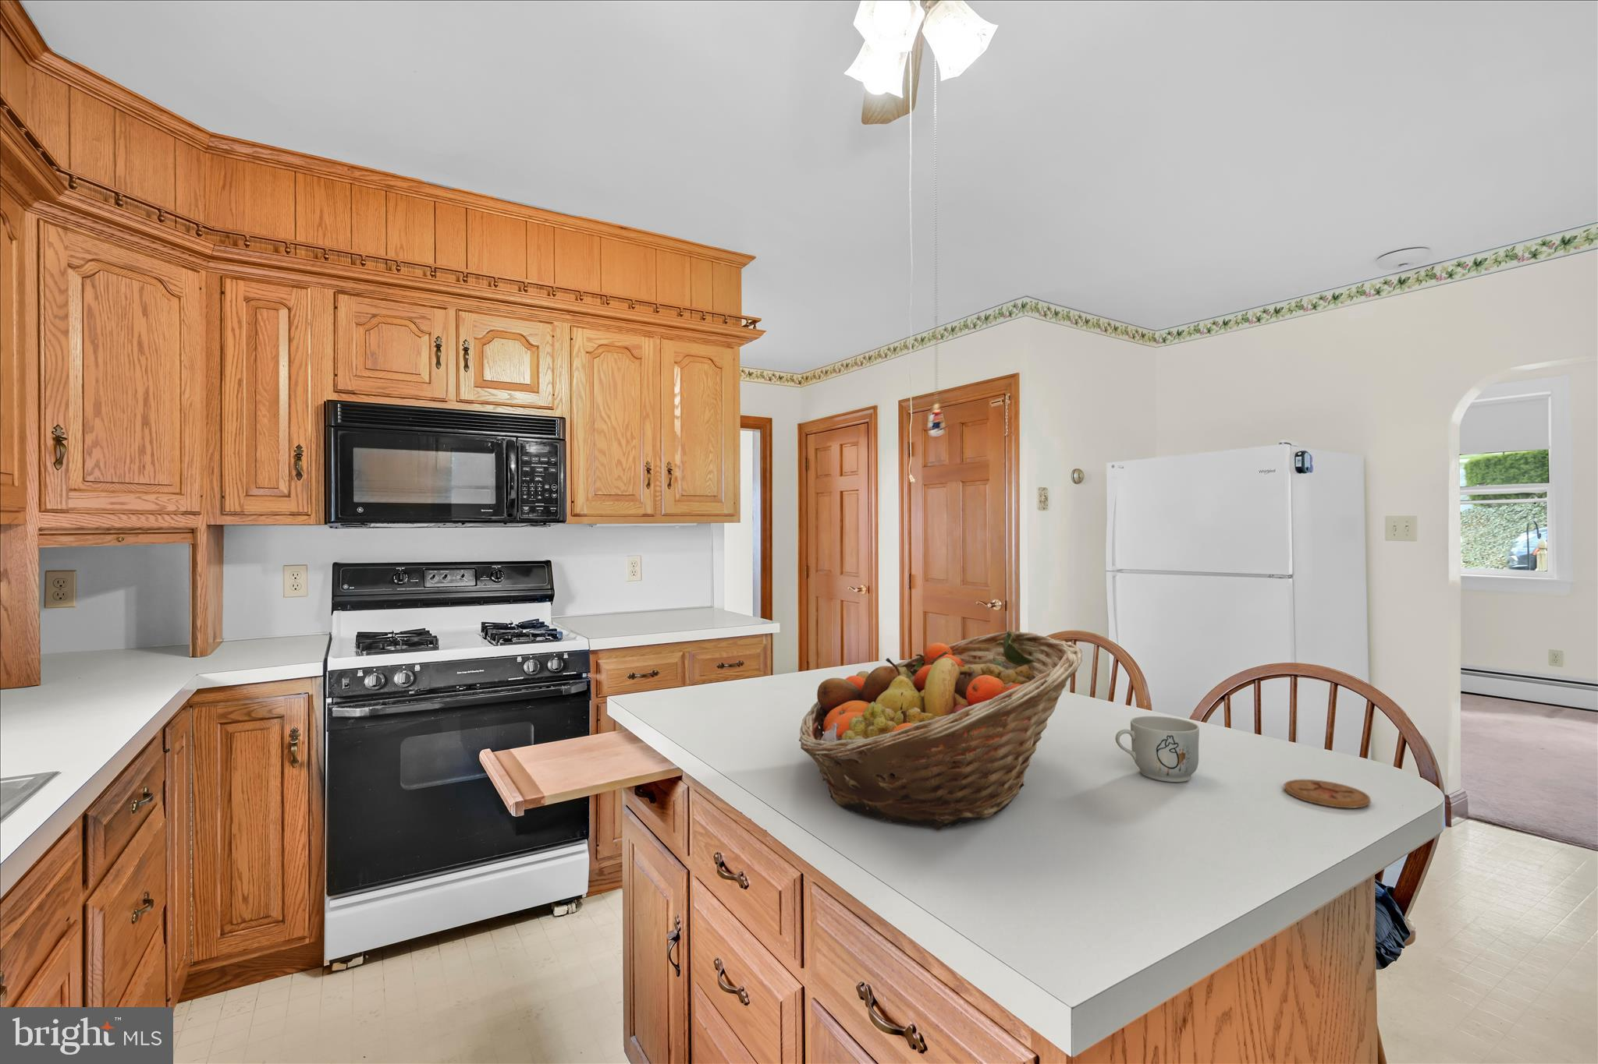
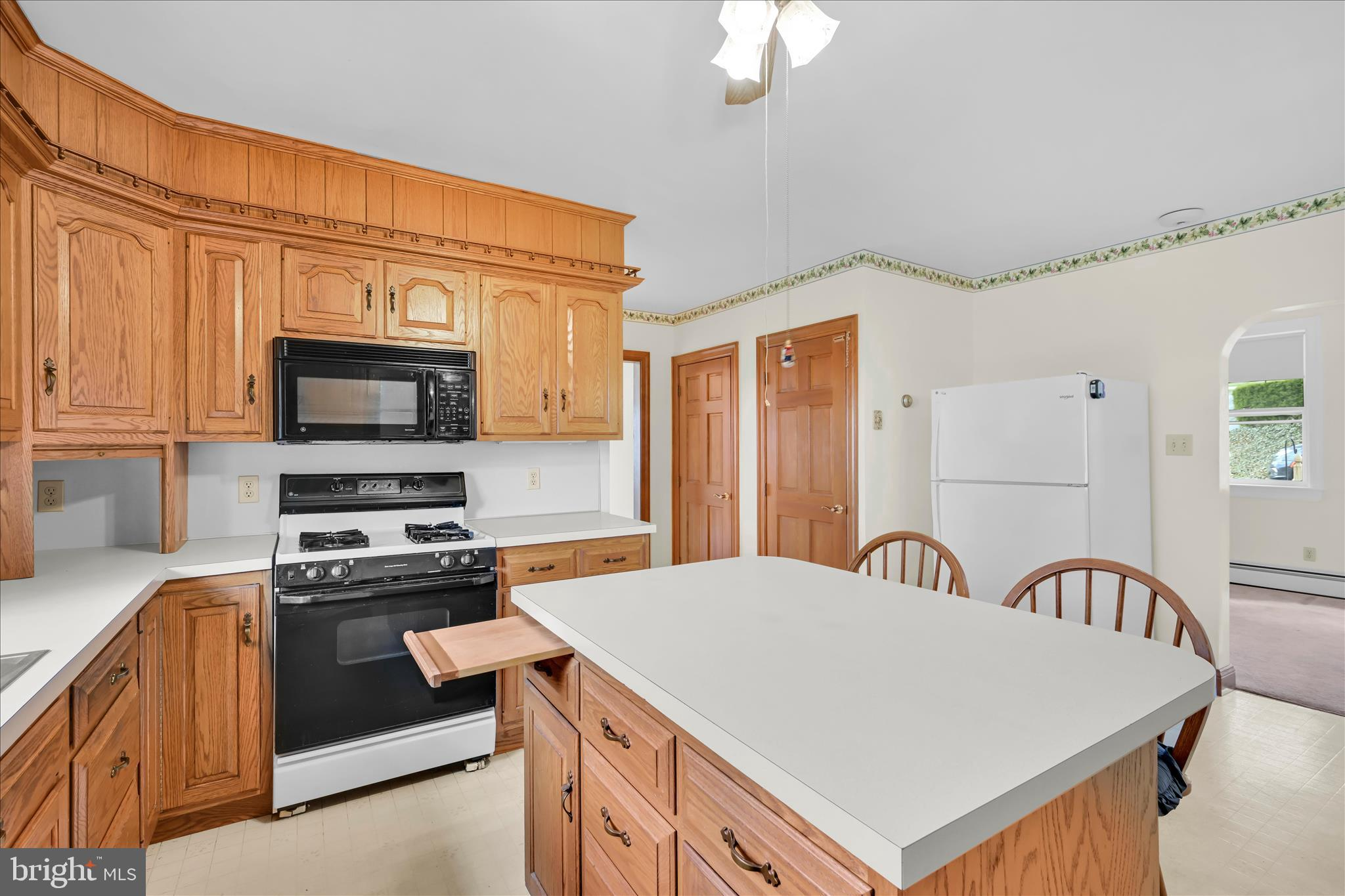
- mug [1114,716,1200,783]
- fruit basket [798,629,1084,830]
- coaster [1283,779,1372,809]
